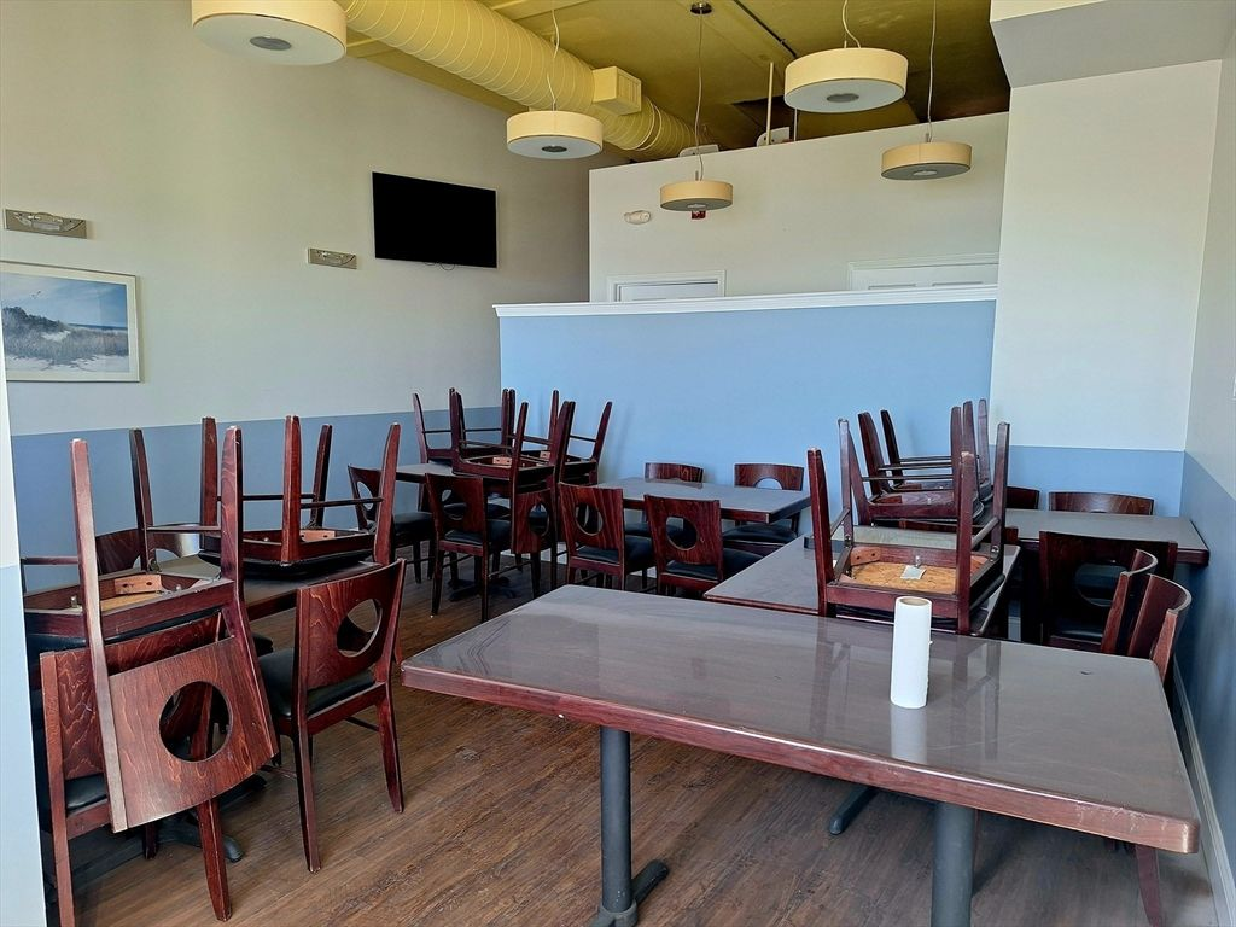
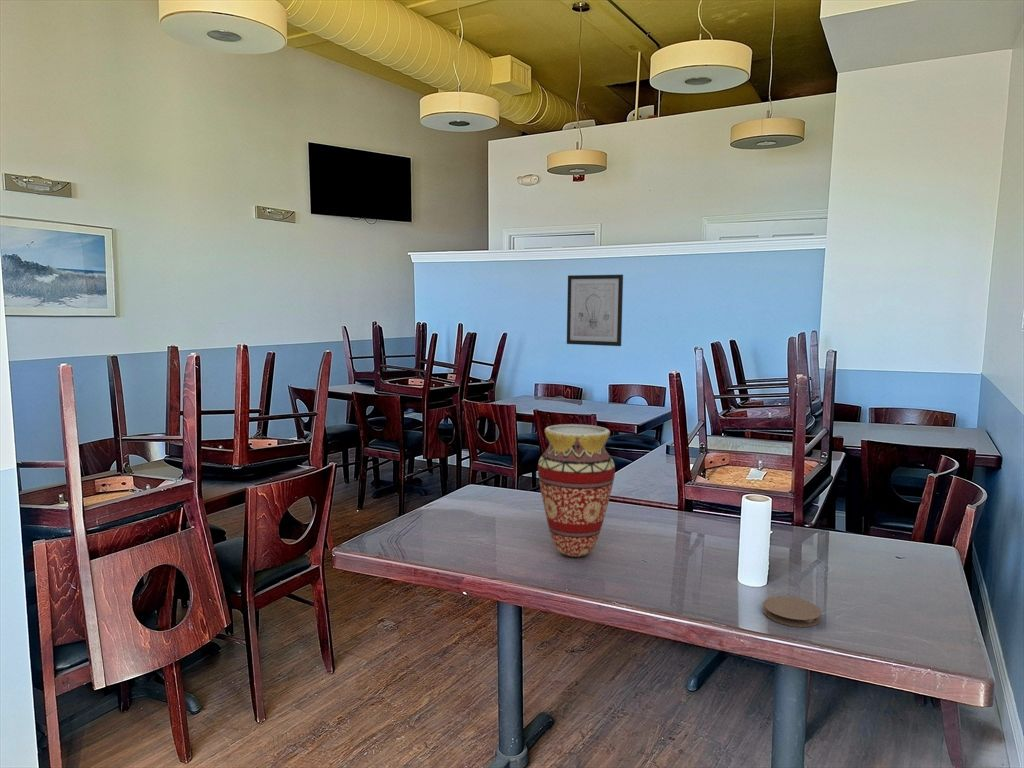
+ wall art [566,274,624,347]
+ vase [537,423,616,558]
+ coaster [762,595,822,628]
